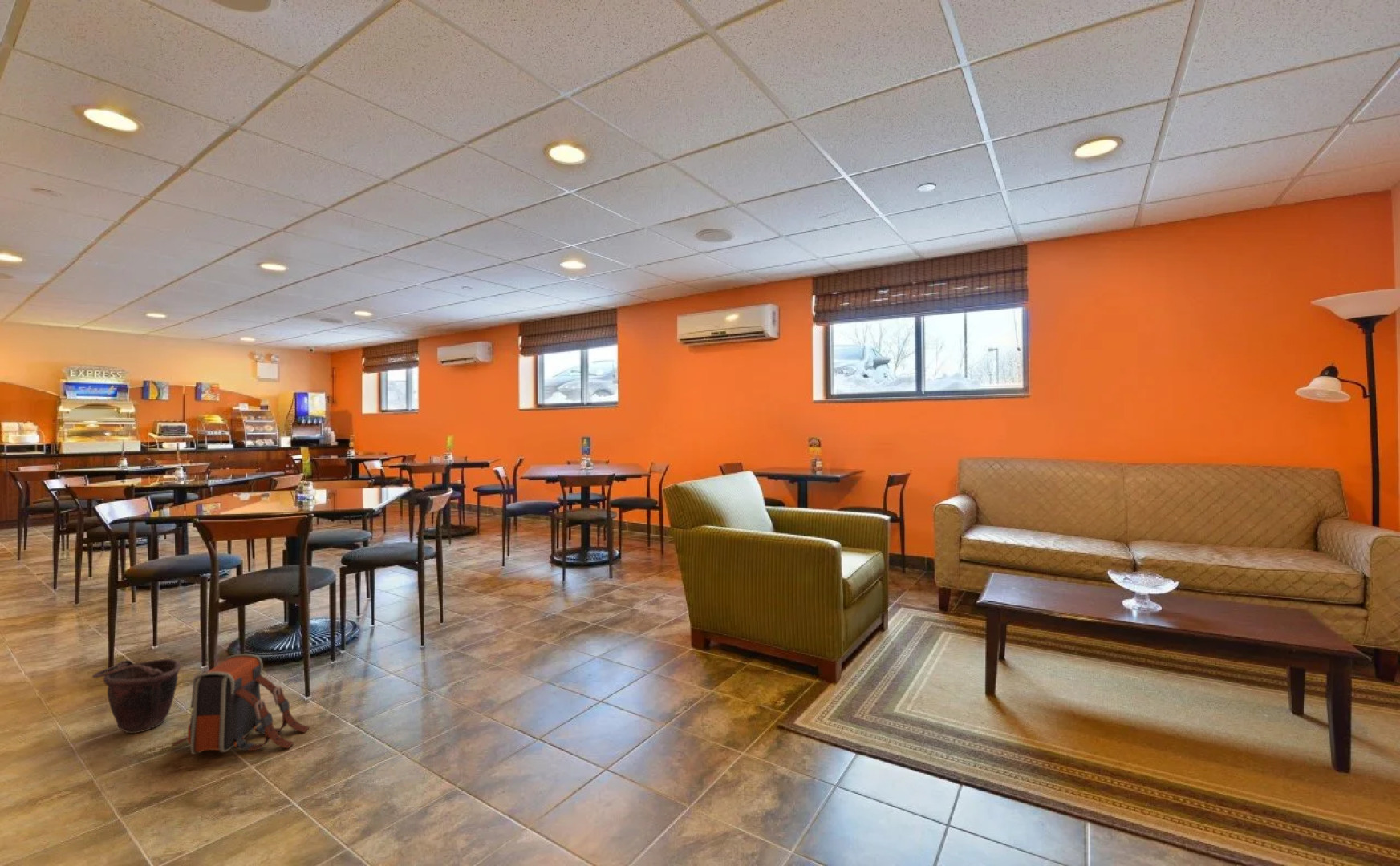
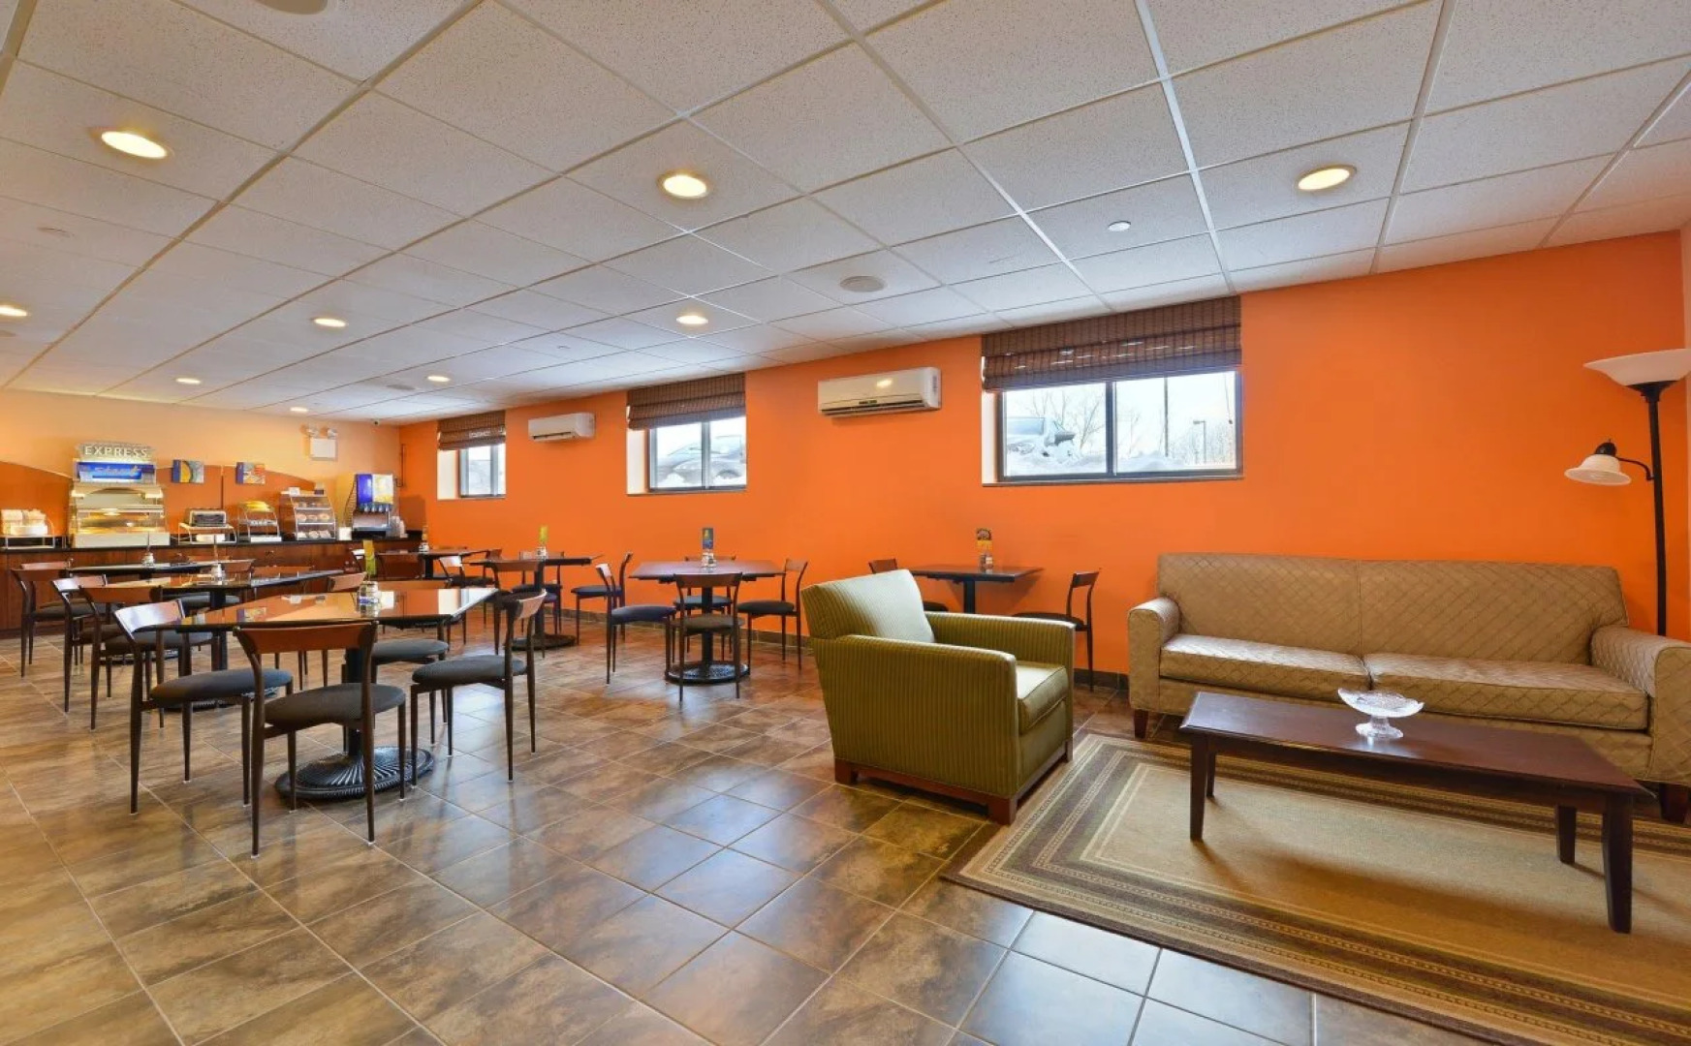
- bucket [91,658,181,734]
- backpack [171,654,310,755]
